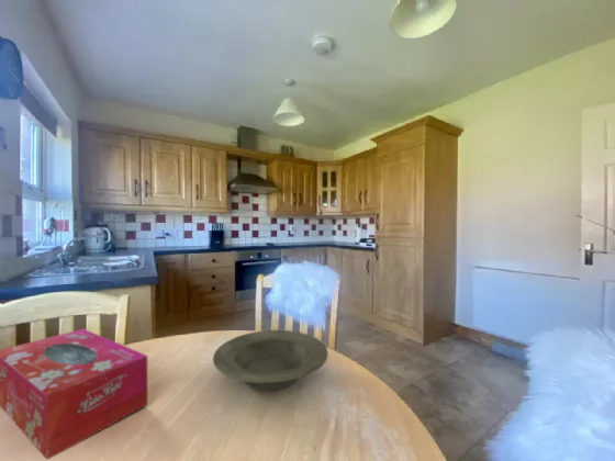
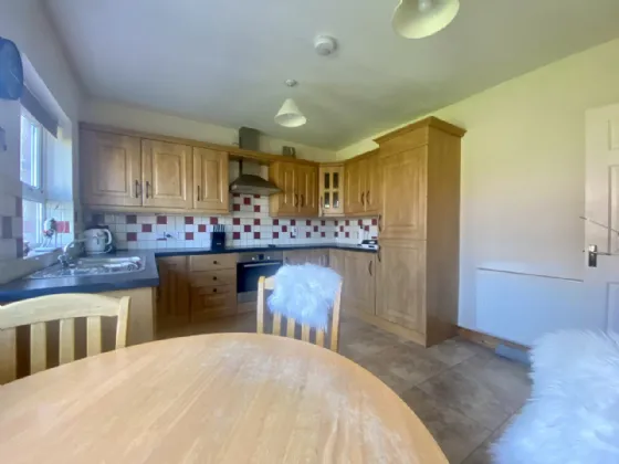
- bowl [212,329,329,392]
- tissue box [0,328,148,461]
